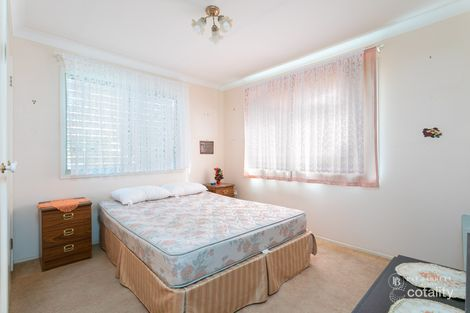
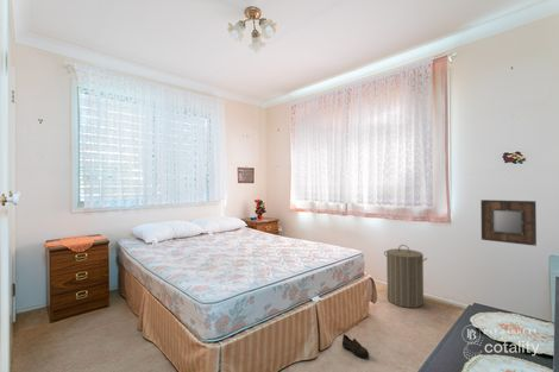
+ laundry hamper [383,244,428,309]
+ shoe [341,333,370,359]
+ home mirror [479,198,538,247]
